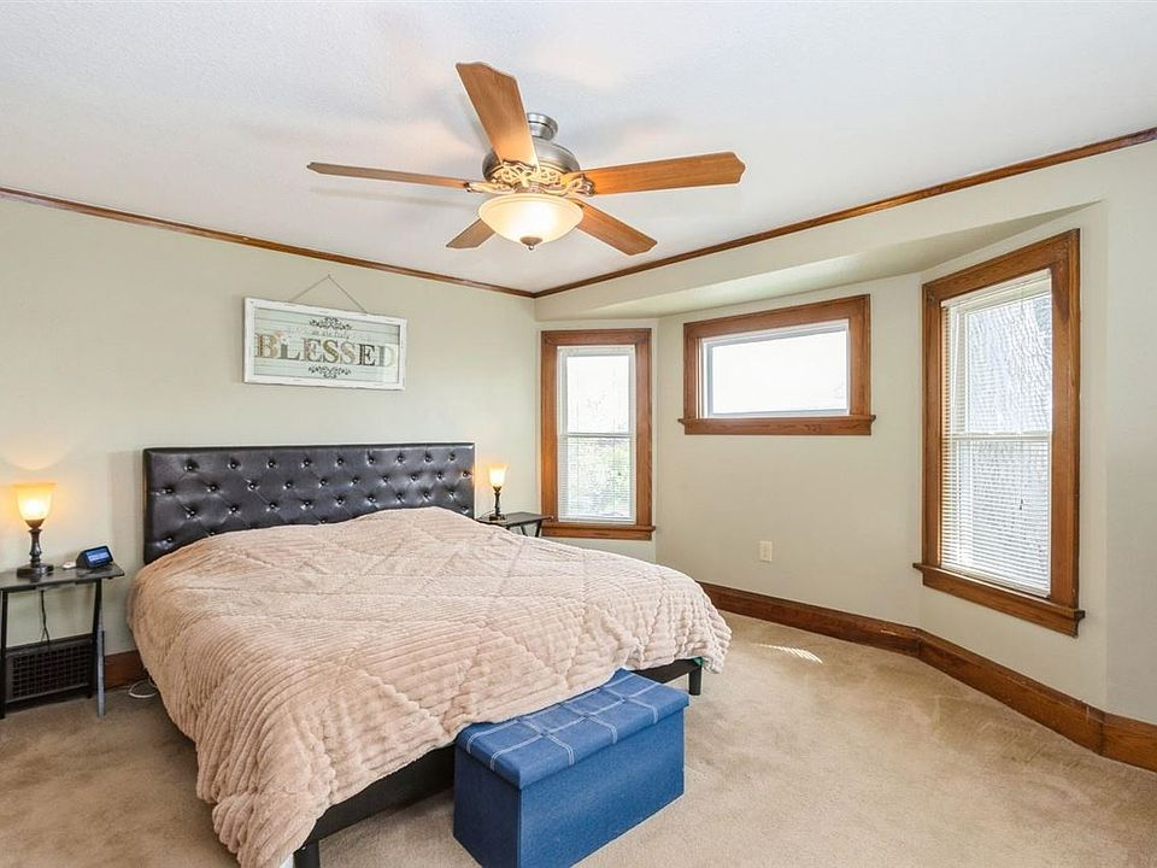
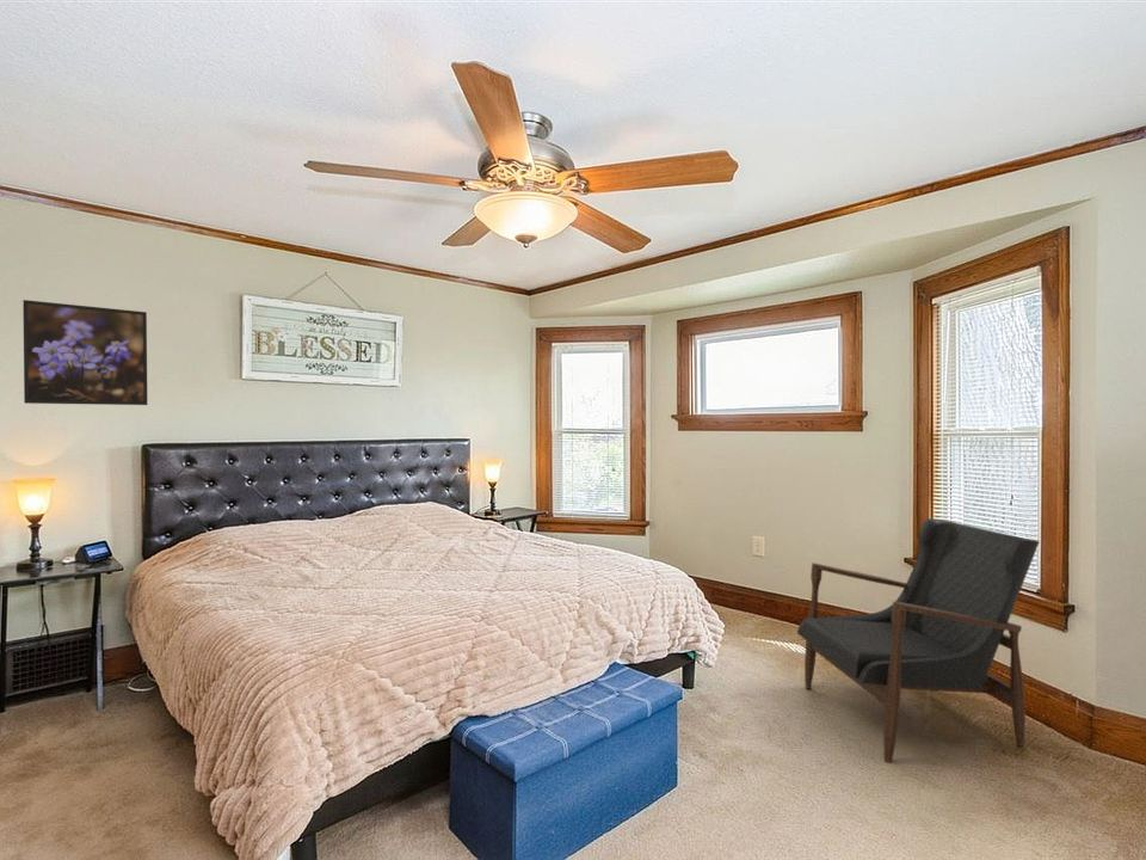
+ armchair [796,517,1041,764]
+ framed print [21,299,148,406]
